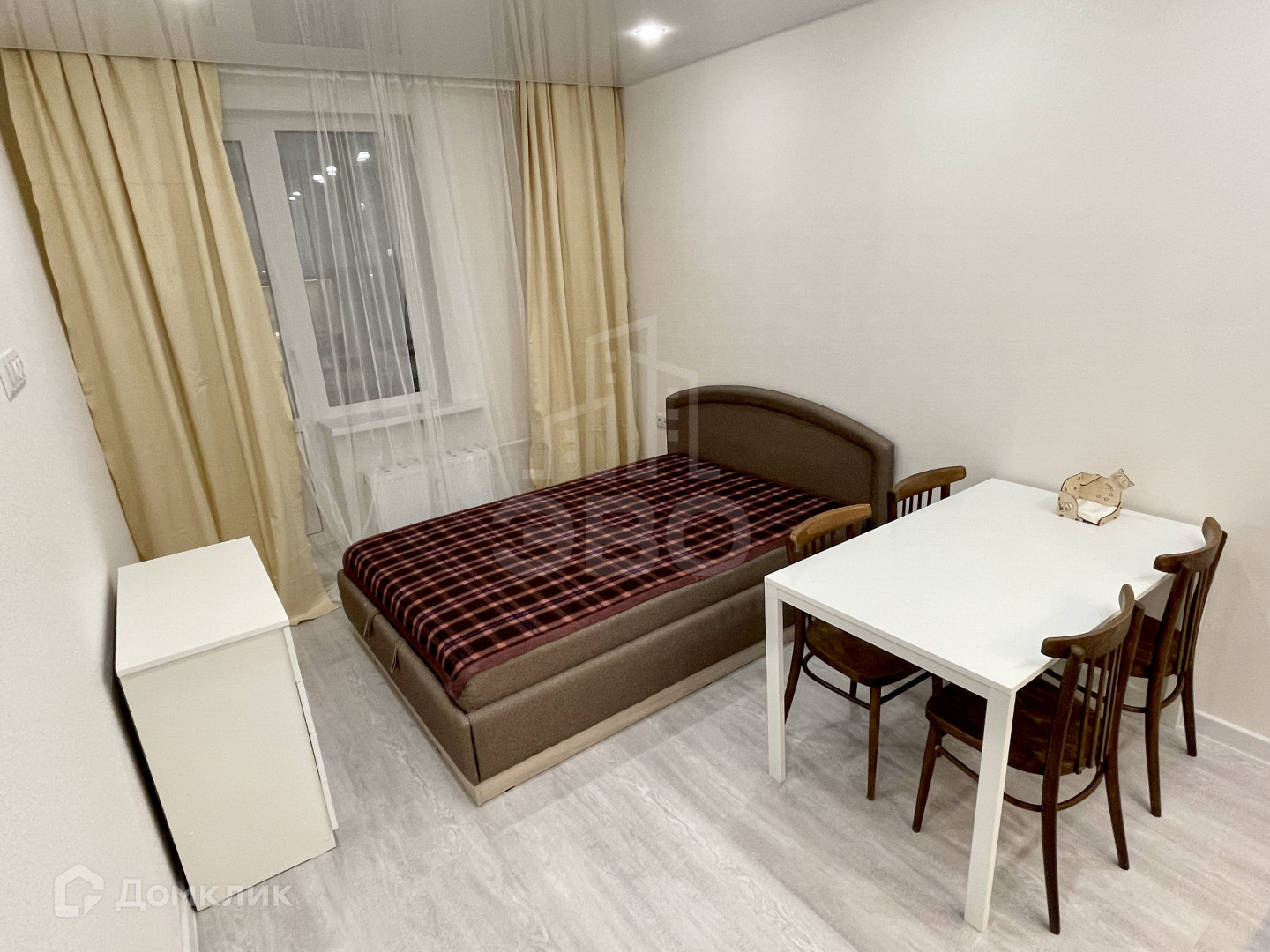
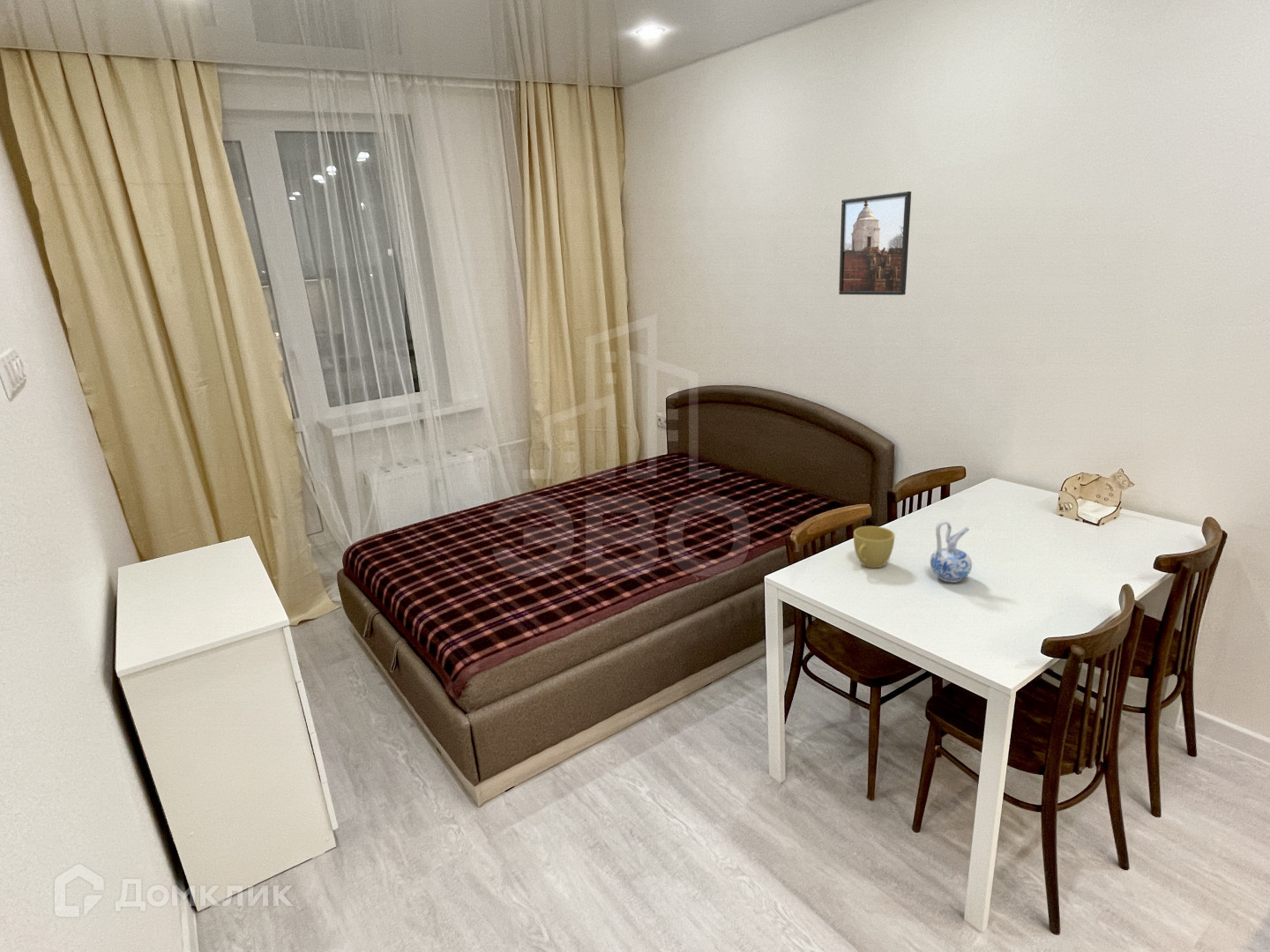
+ ceramic pitcher [930,520,973,584]
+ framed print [838,190,912,296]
+ cup [853,525,896,569]
